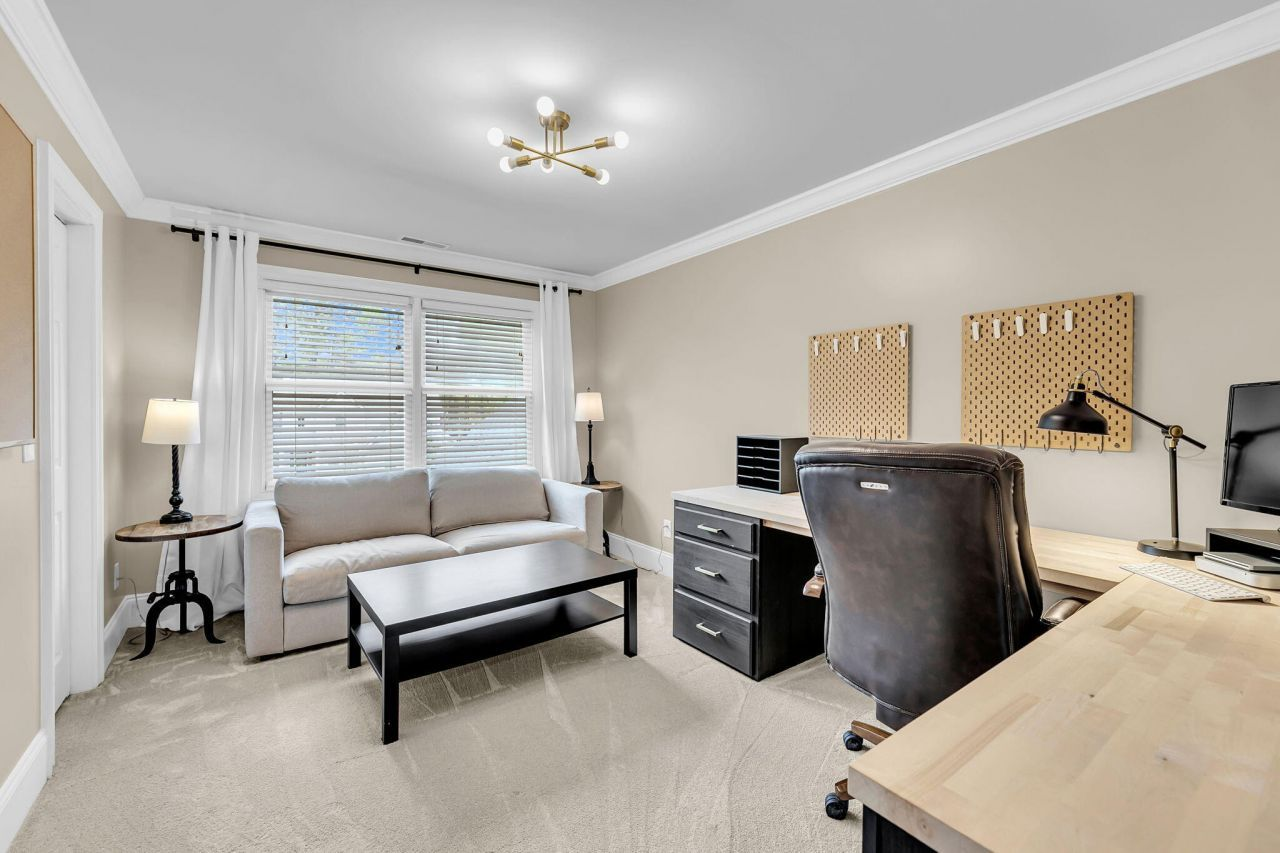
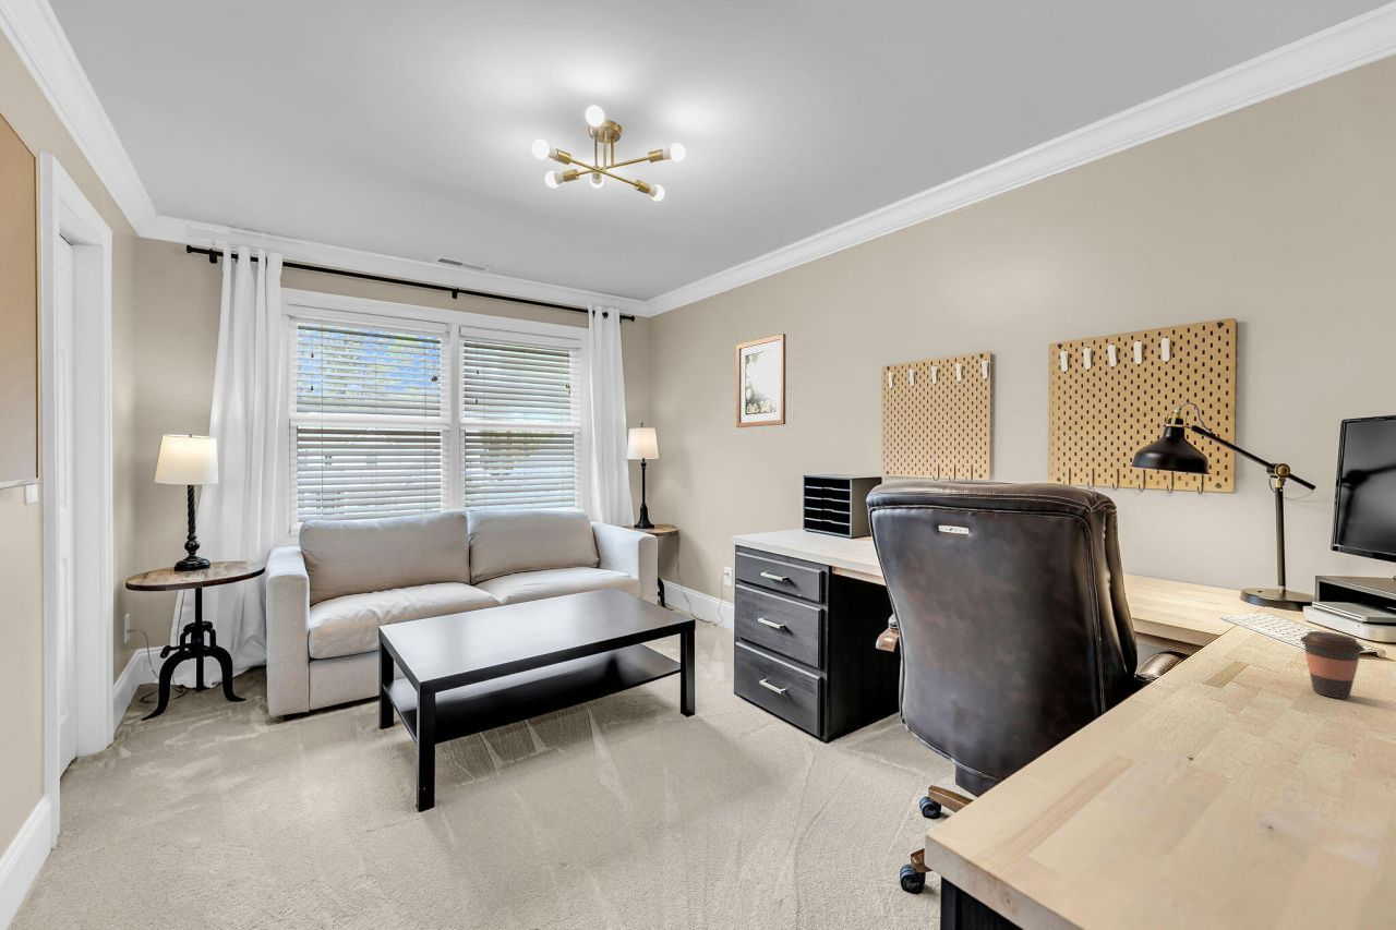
+ coffee cup [1299,630,1365,699]
+ wall art [735,333,787,428]
